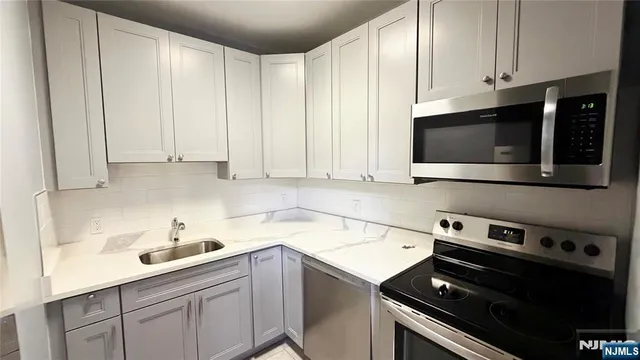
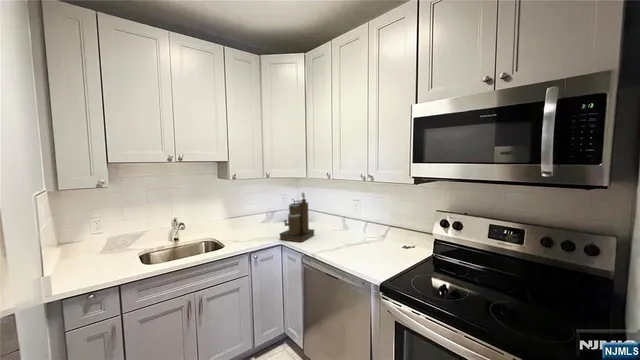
+ coffee maker [278,191,316,243]
